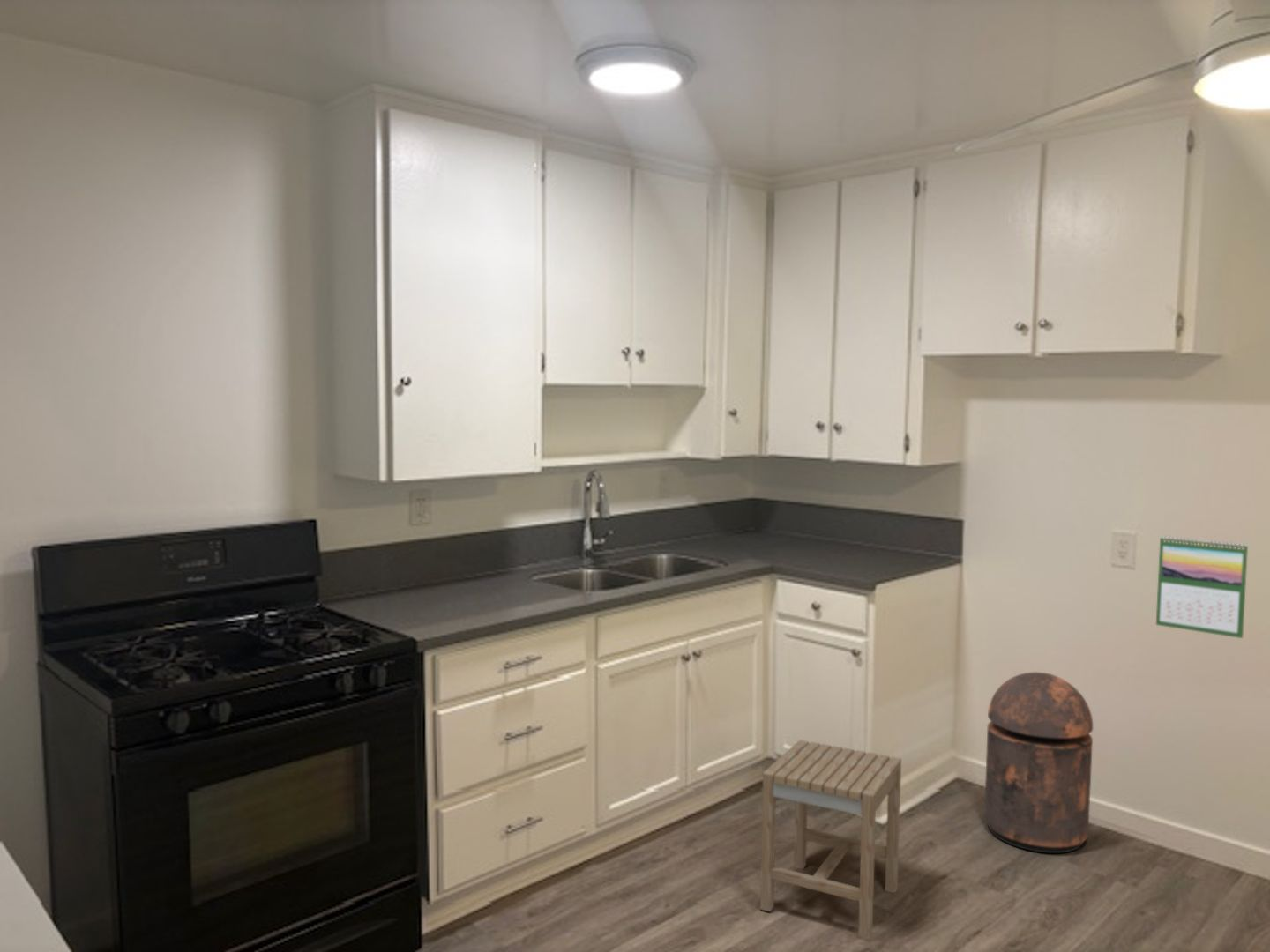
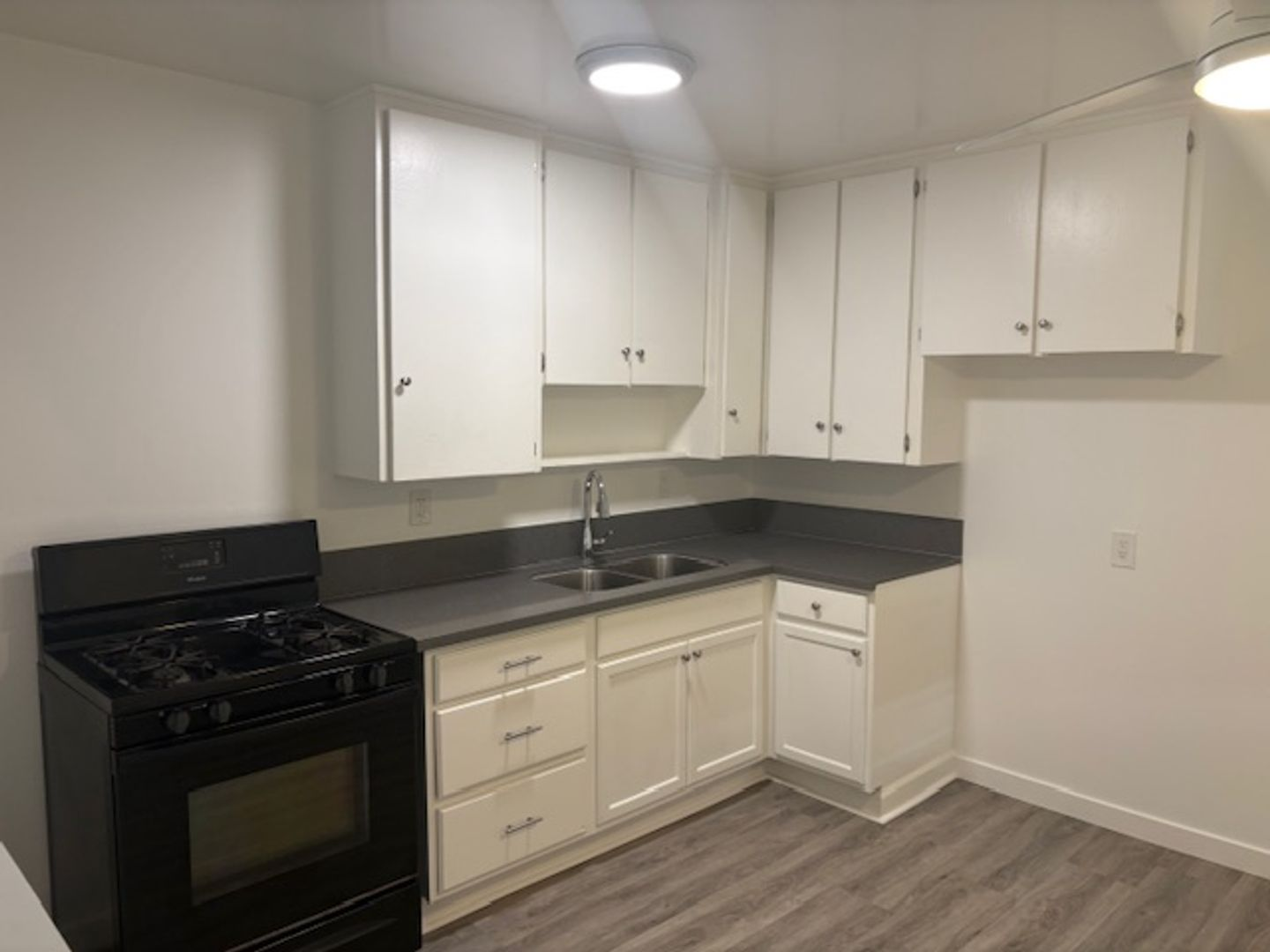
- calendar [1155,535,1249,639]
- stool [759,739,902,940]
- trash can [983,671,1094,854]
